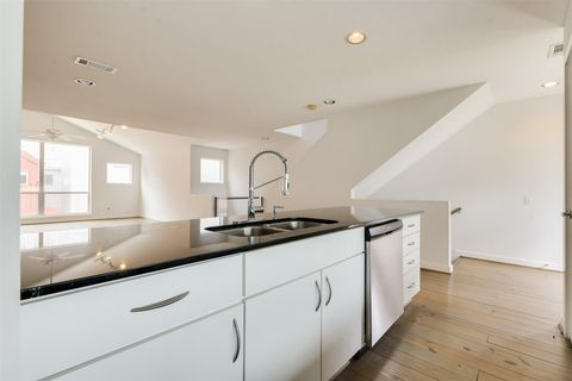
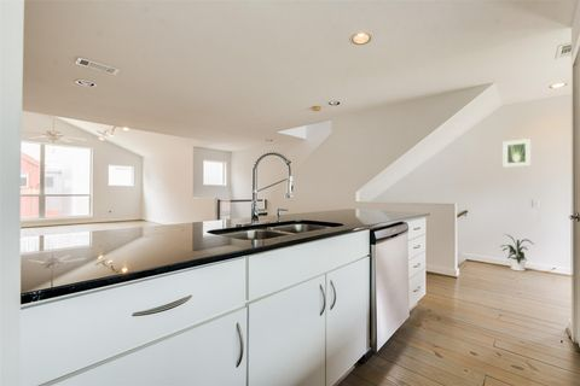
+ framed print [501,138,532,169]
+ house plant [499,233,535,273]
